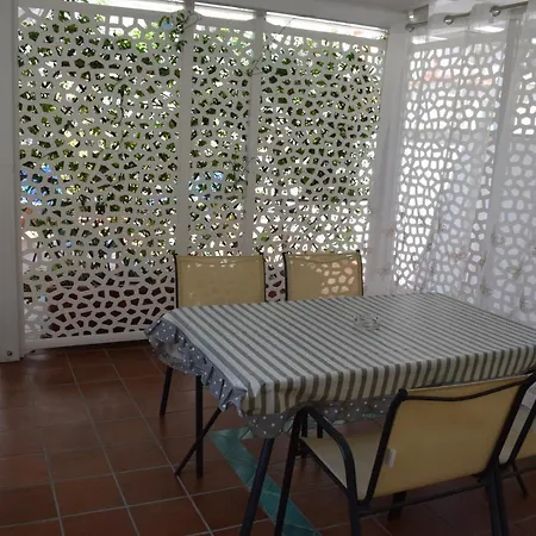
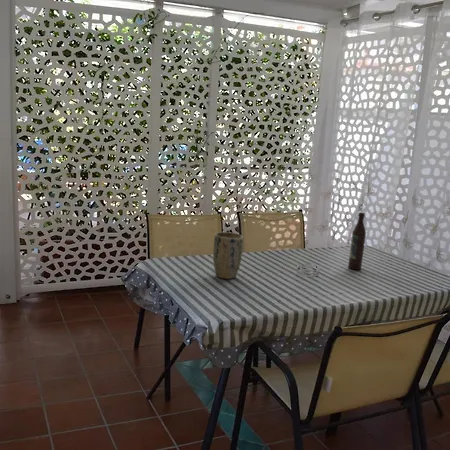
+ plant pot [212,231,244,280]
+ wine bottle [347,211,367,271]
